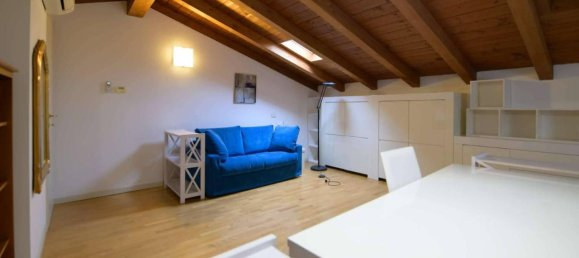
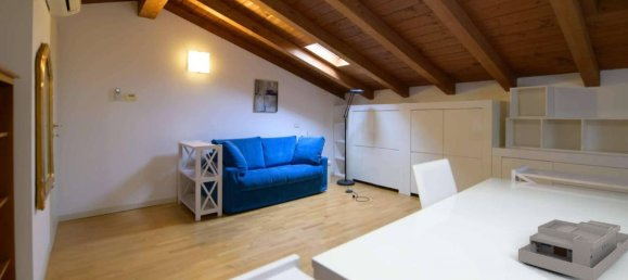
+ desk organizer [517,218,628,280]
